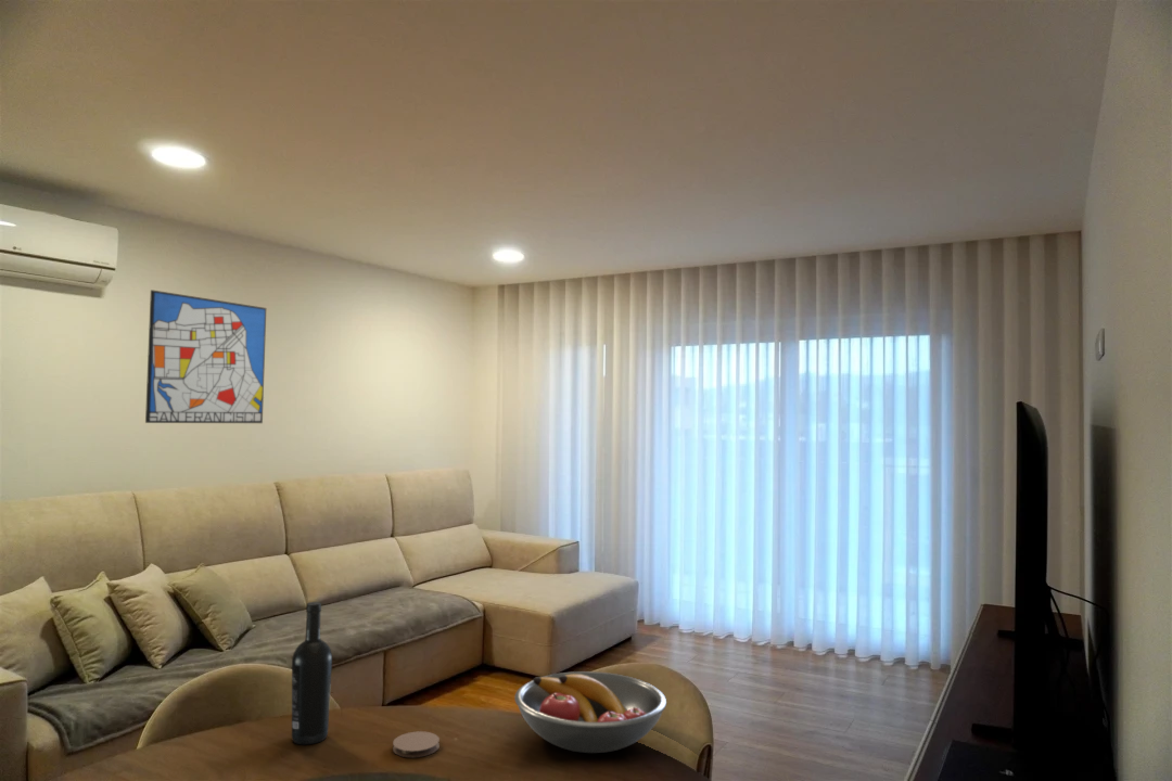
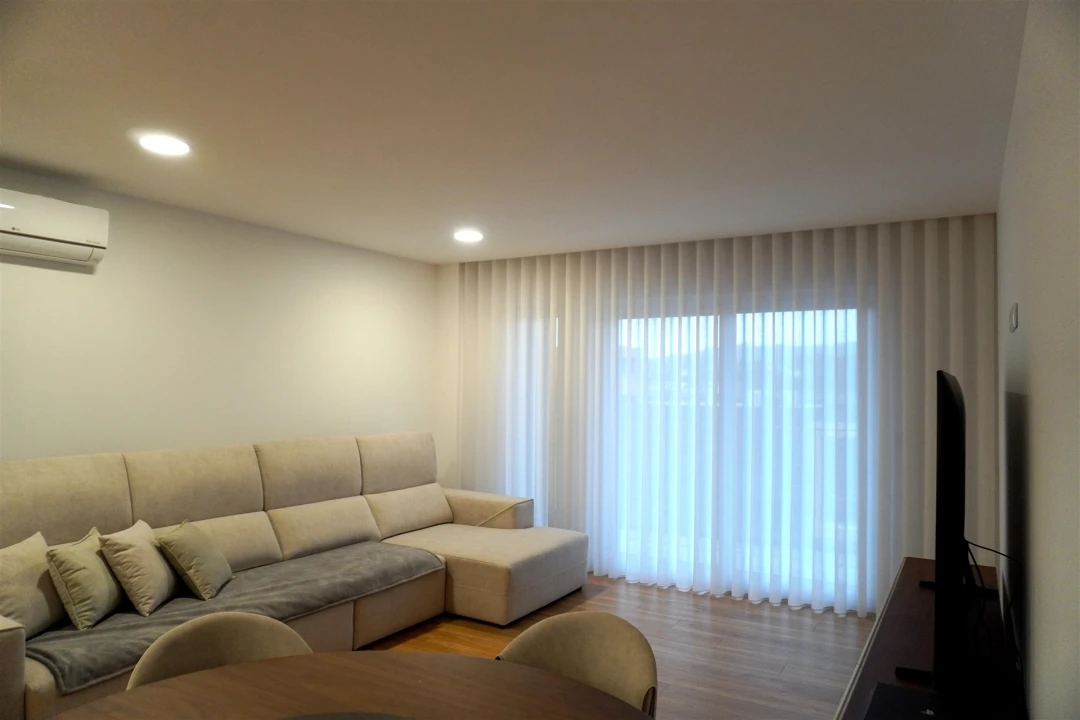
- coaster [392,730,441,758]
- fruit bowl [513,670,667,754]
- wall art [144,289,267,424]
- wine bottle [291,601,333,745]
